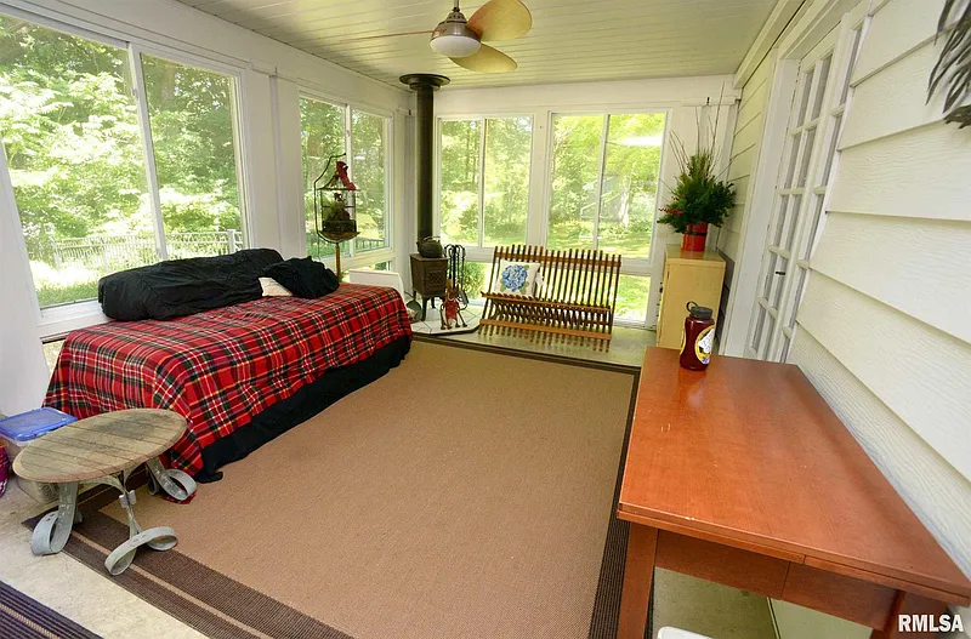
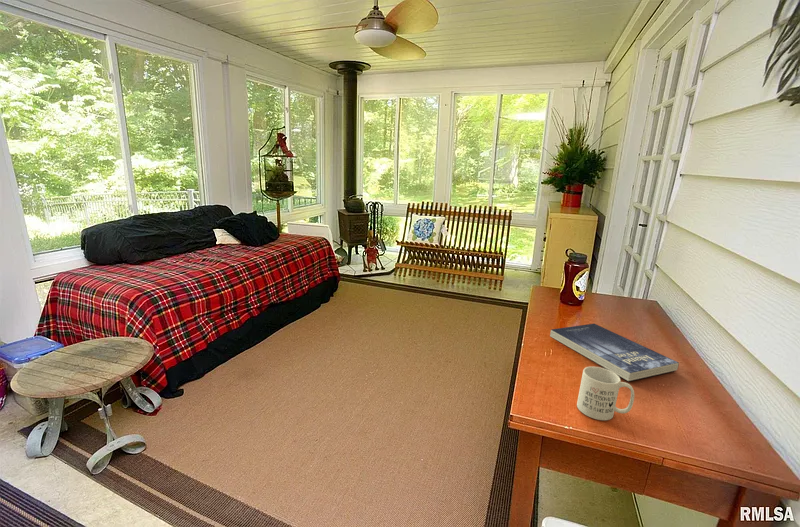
+ book [549,323,680,382]
+ mug [576,366,635,421]
